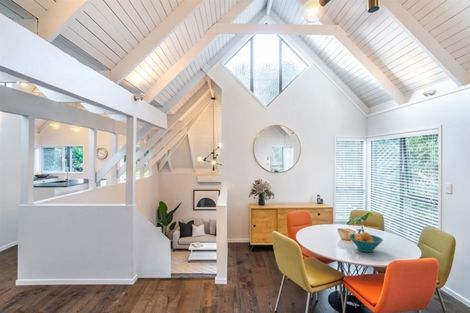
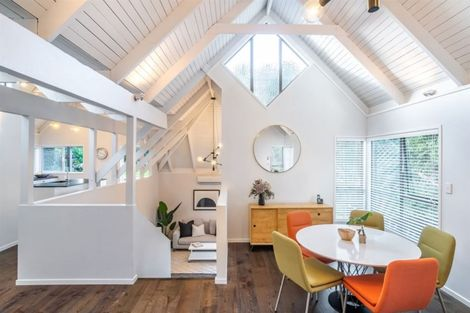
- fruit bowl [348,231,384,253]
